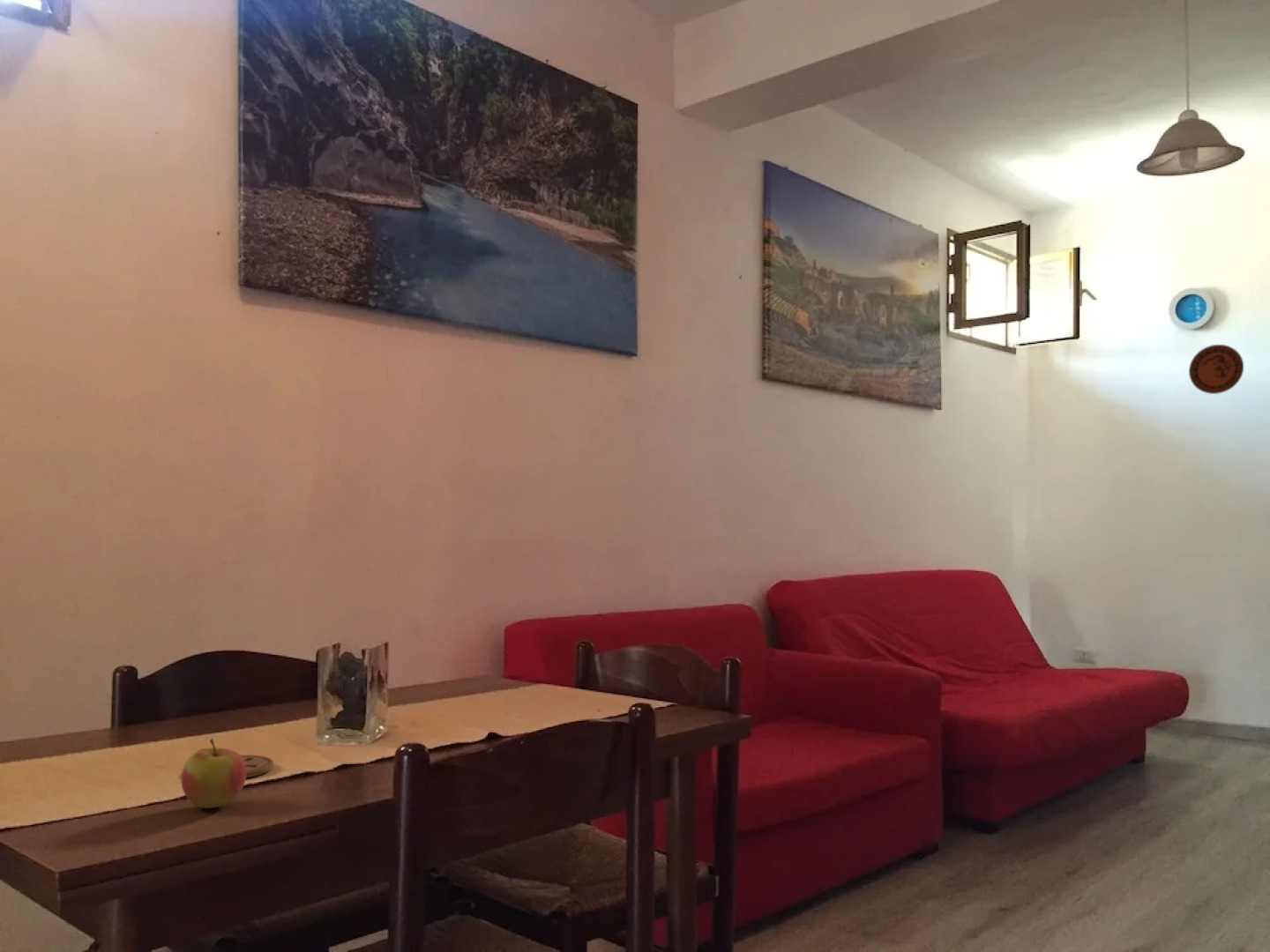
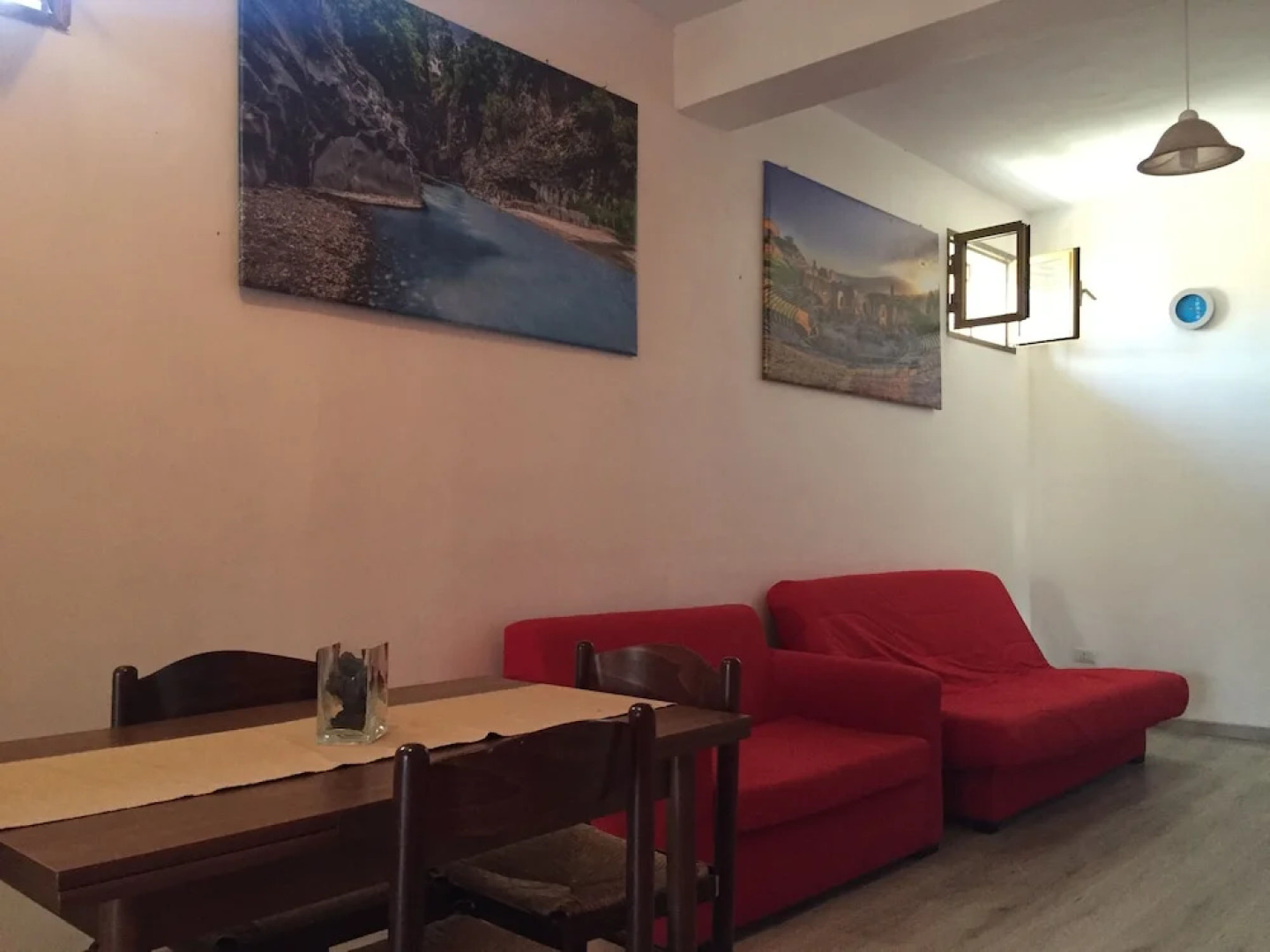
- apple [180,738,247,809]
- decorative plate [1188,344,1244,395]
- coaster [241,754,274,778]
